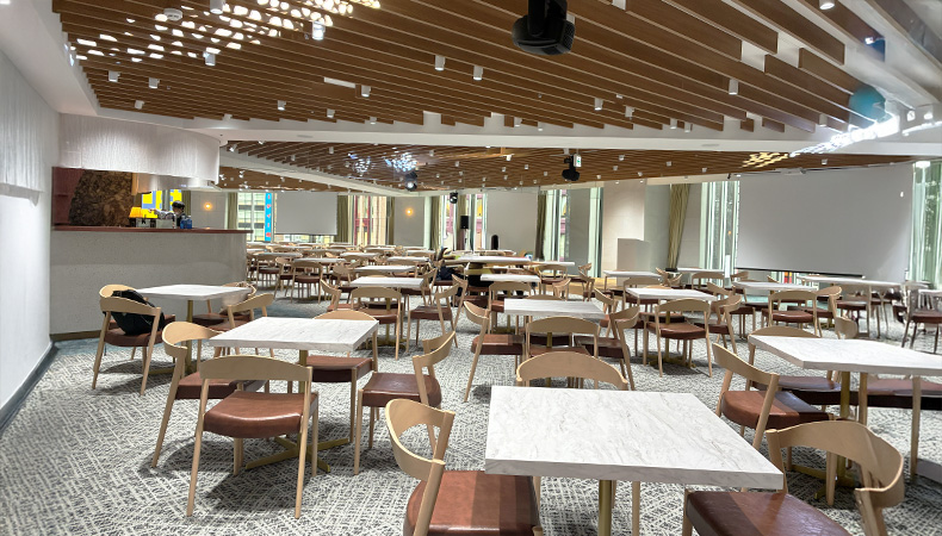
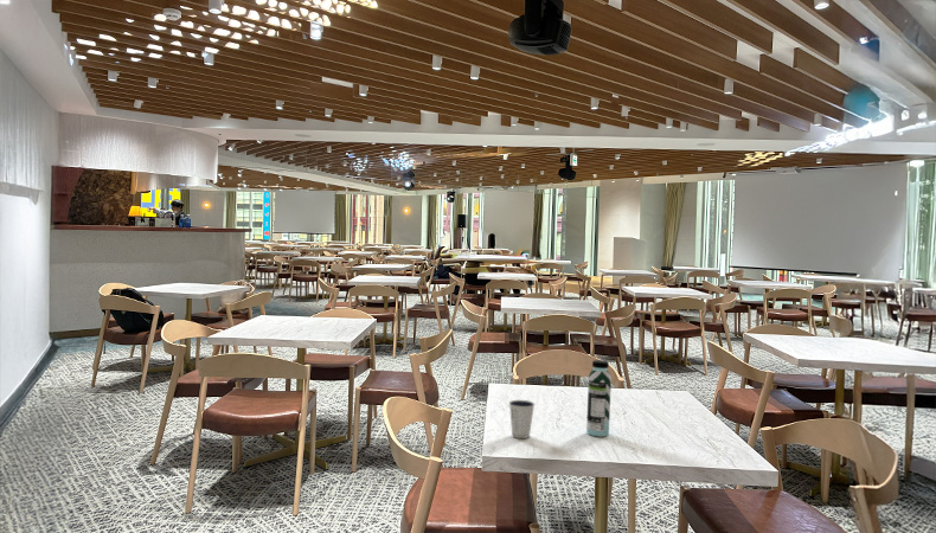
+ dixie cup [508,399,536,439]
+ water bottle [585,359,613,438]
